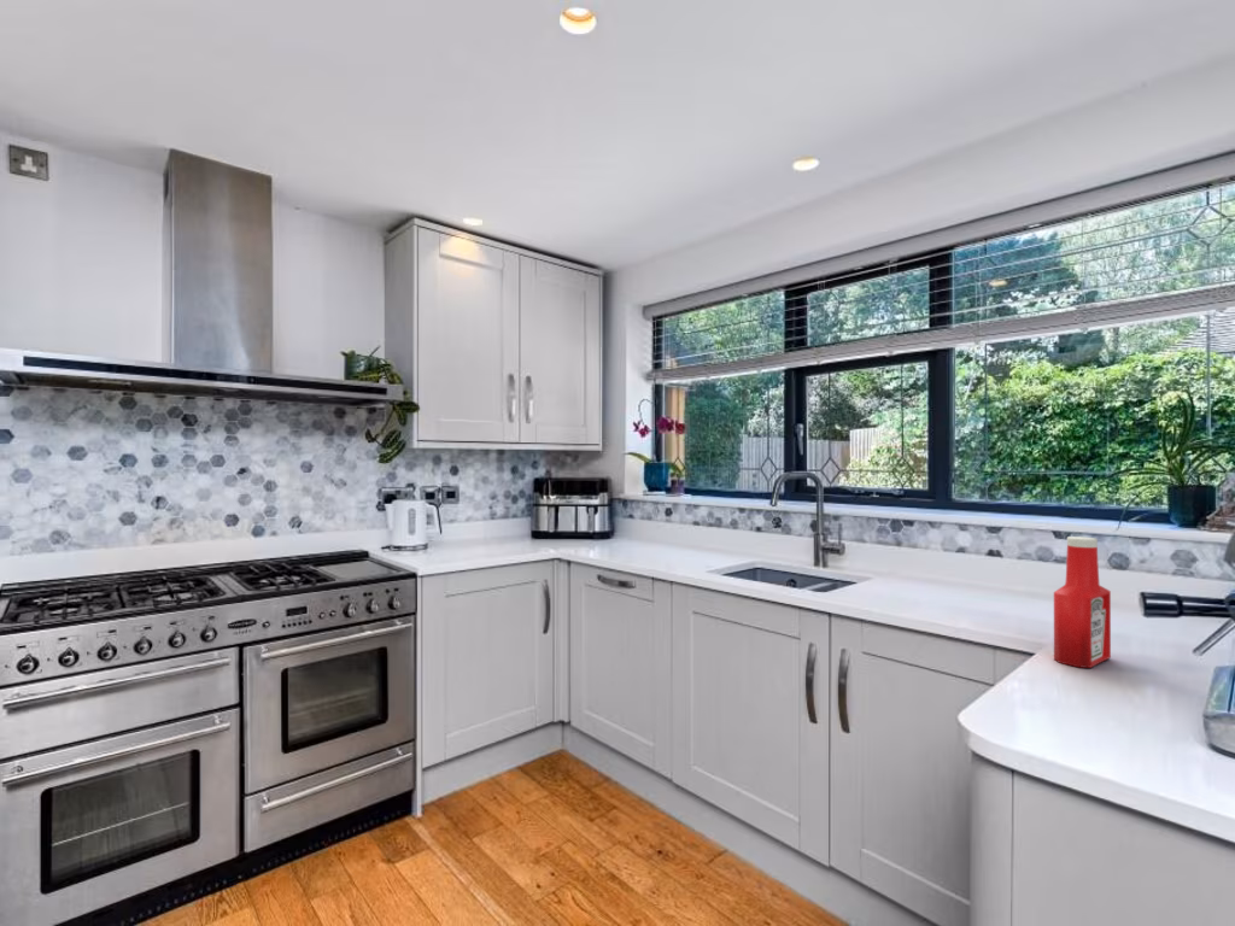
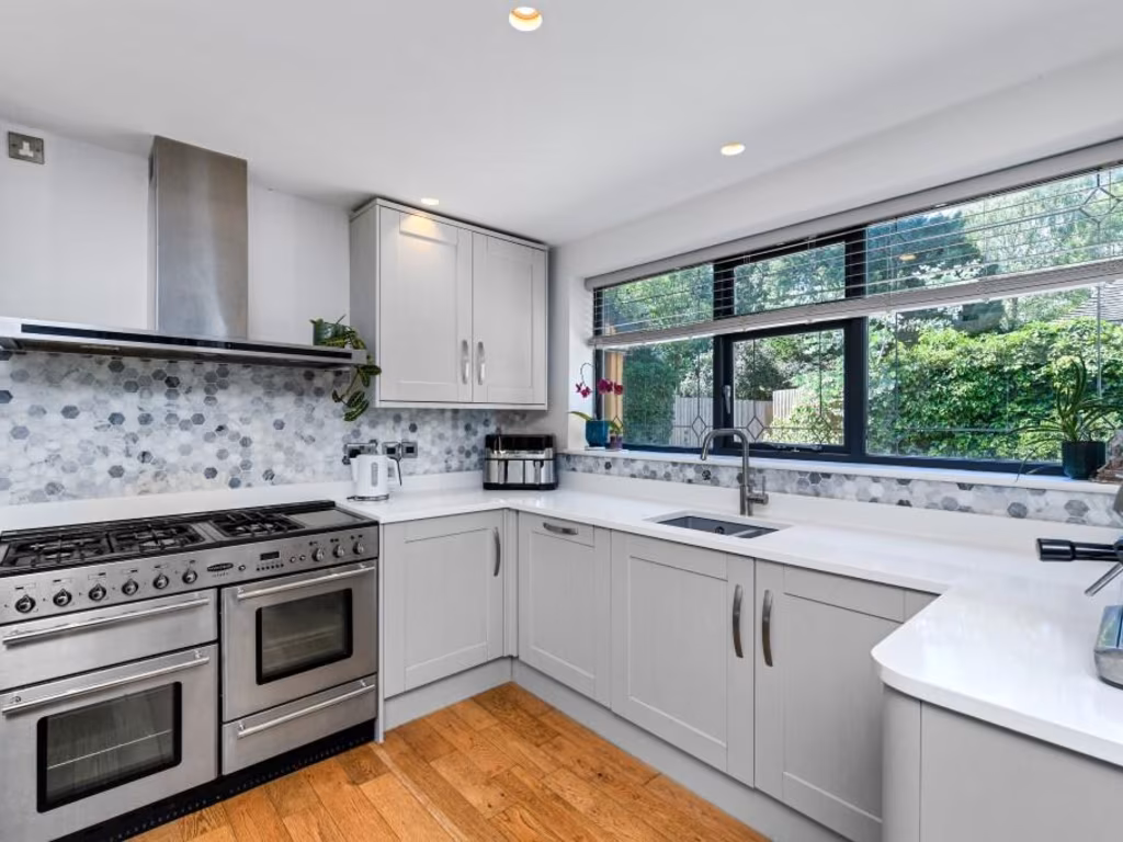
- soap bottle [1053,535,1112,669]
